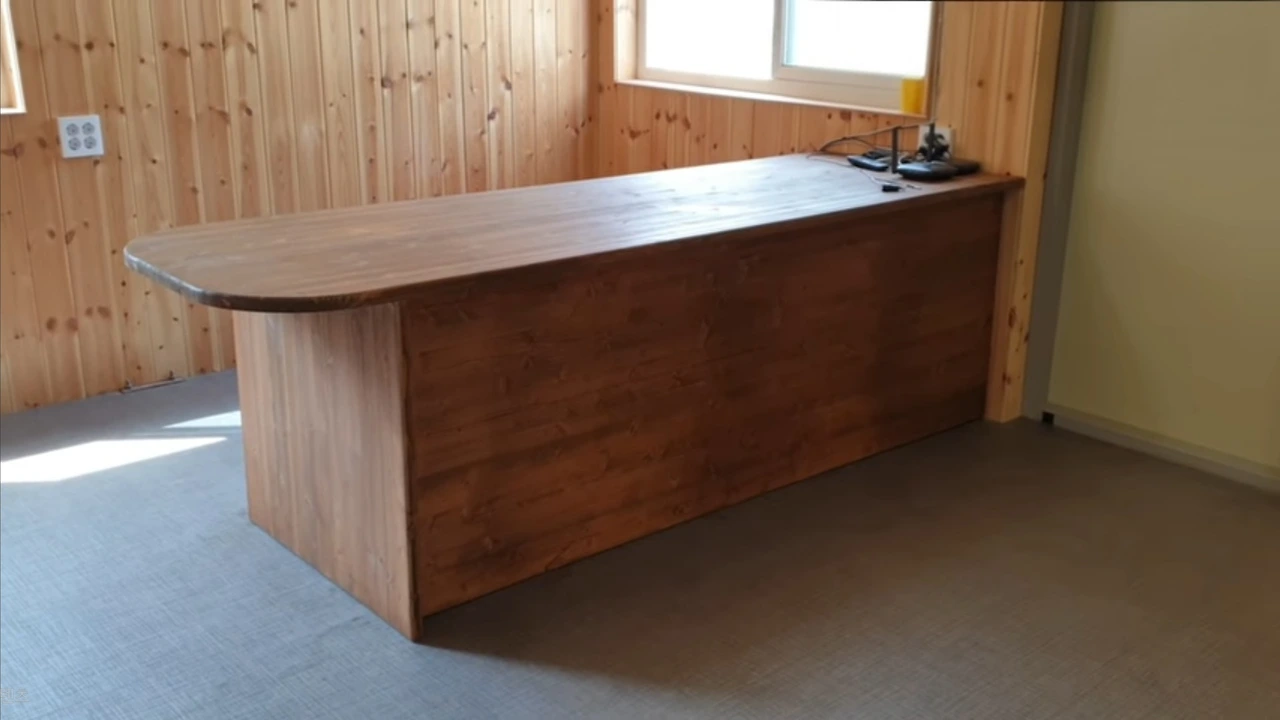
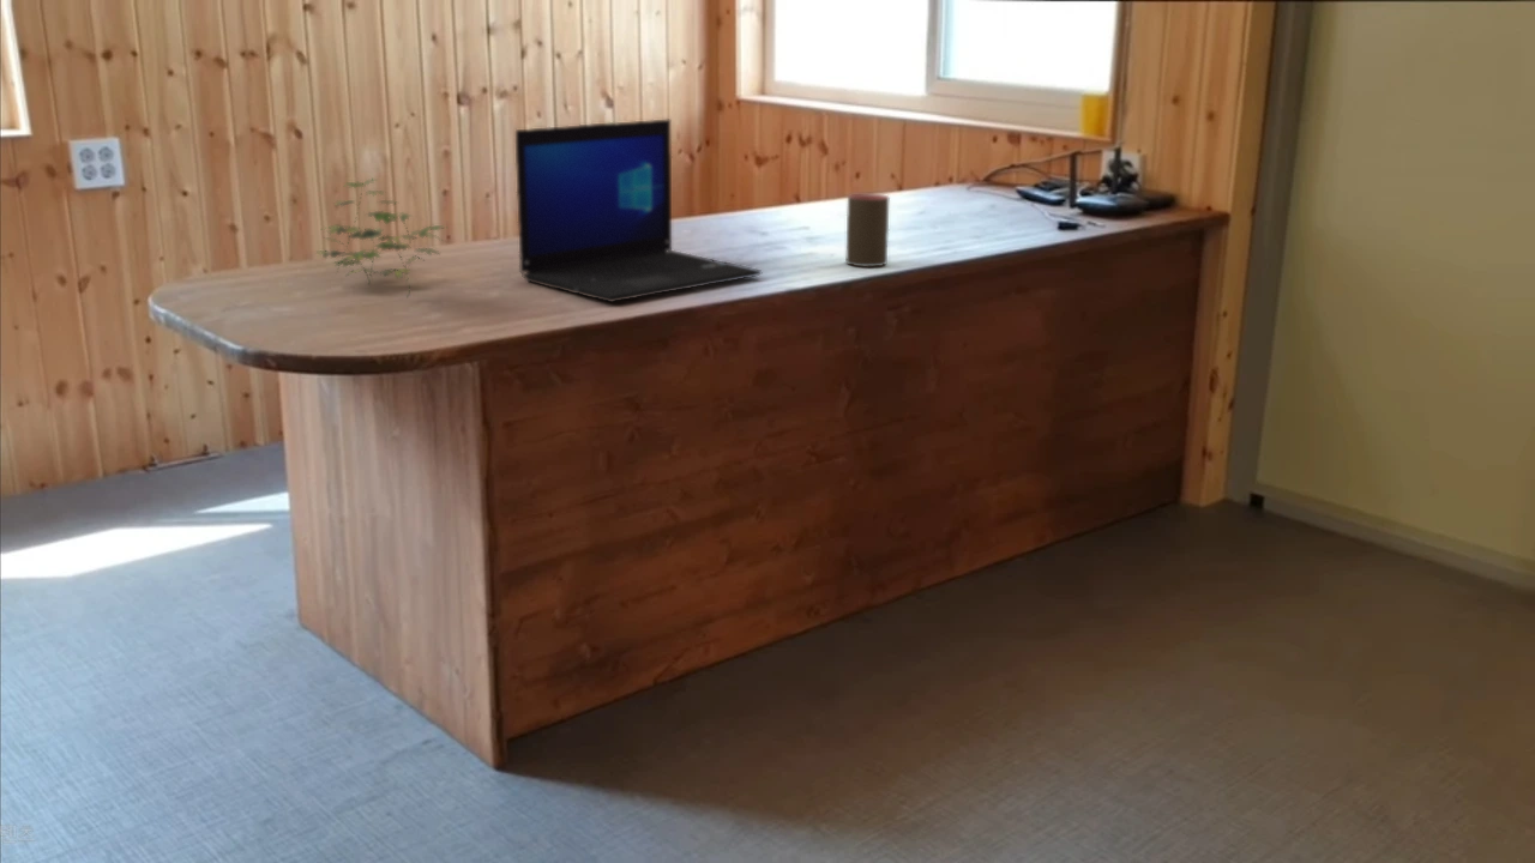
+ laptop [514,117,763,303]
+ plant [314,176,447,300]
+ cup [844,193,891,267]
